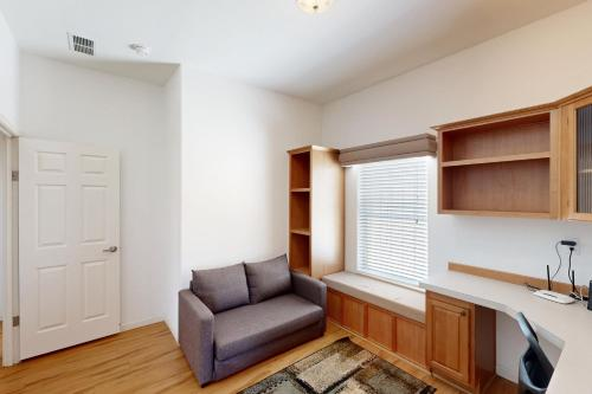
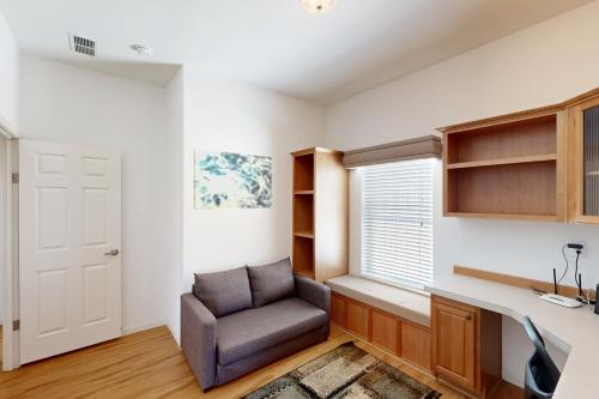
+ wall art [193,147,273,211]
